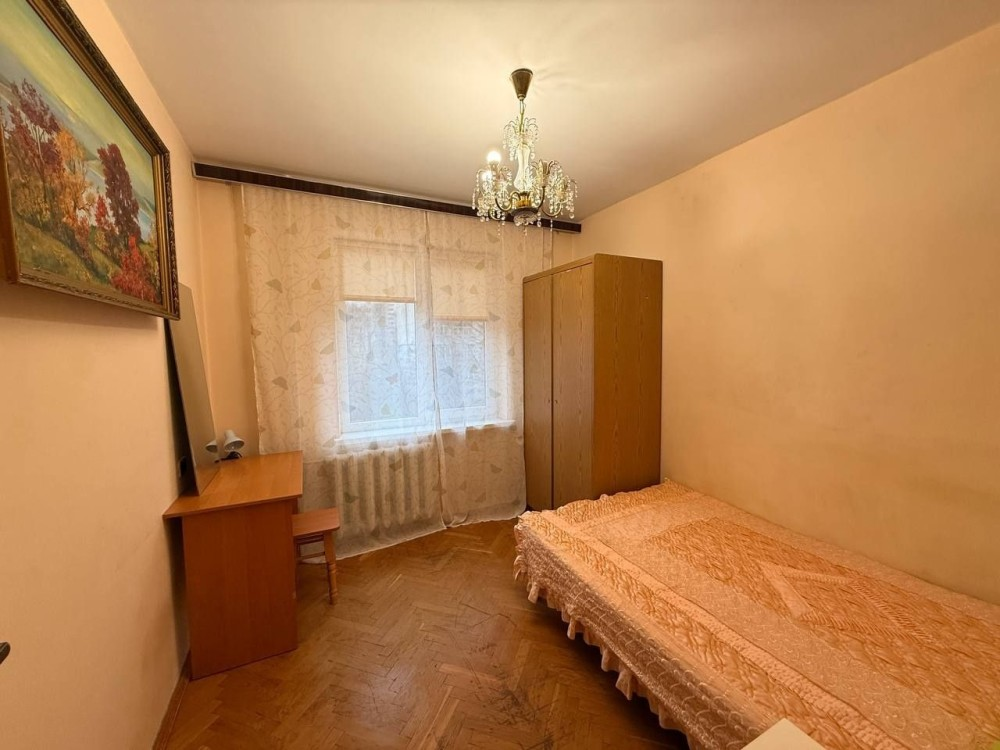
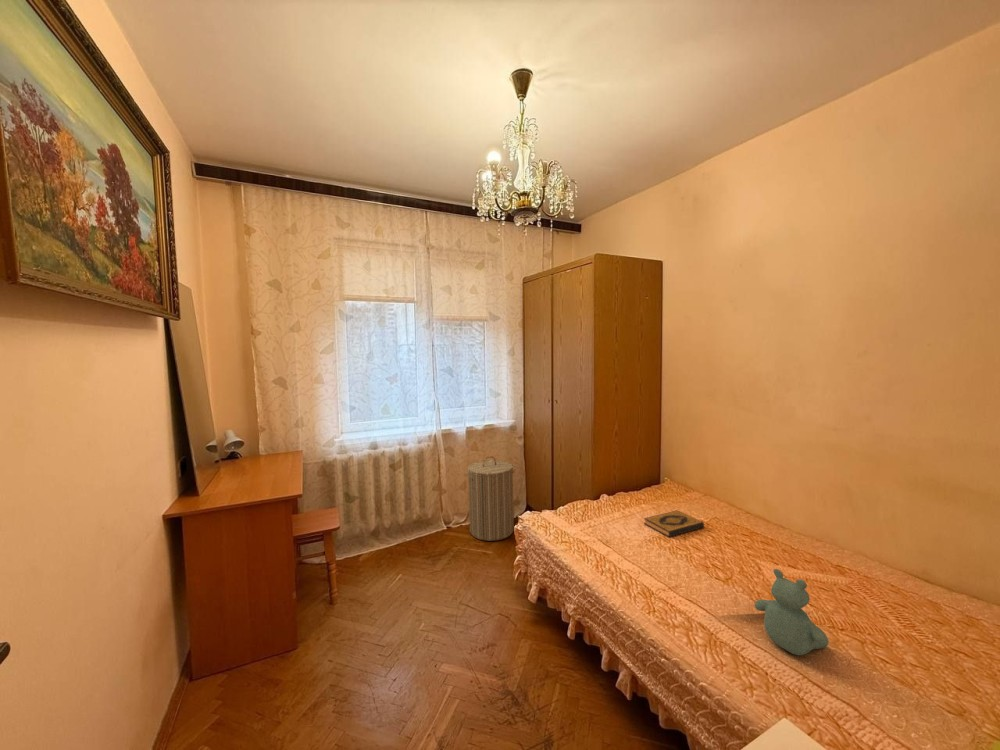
+ laundry hamper [462,455,517,542]
+ stuffed bear [754,568,830,656]
+ hardback book [643,509,705,538]
